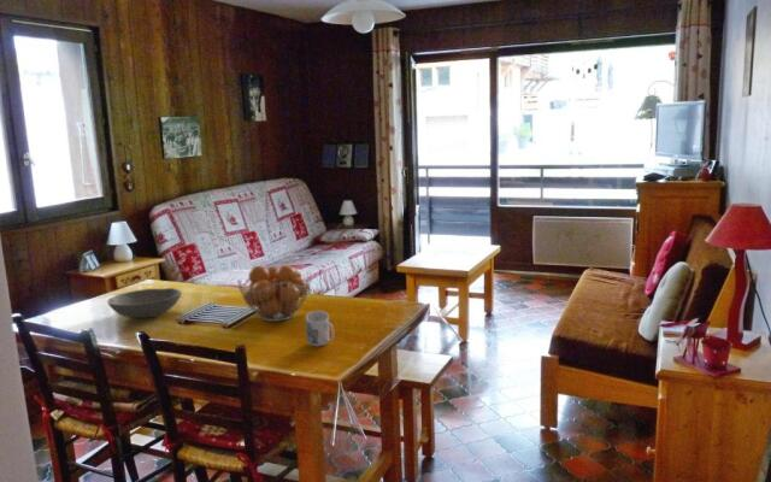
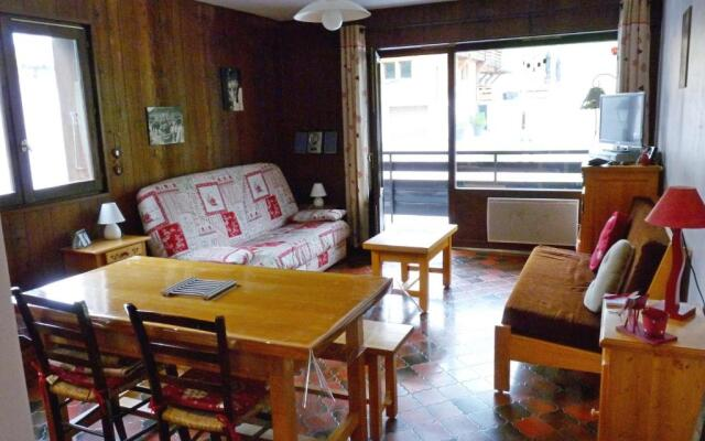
- bowl [106,287,183,319]
- fruit basket [236,264,313,323]
- mug [305,310,335,347]
